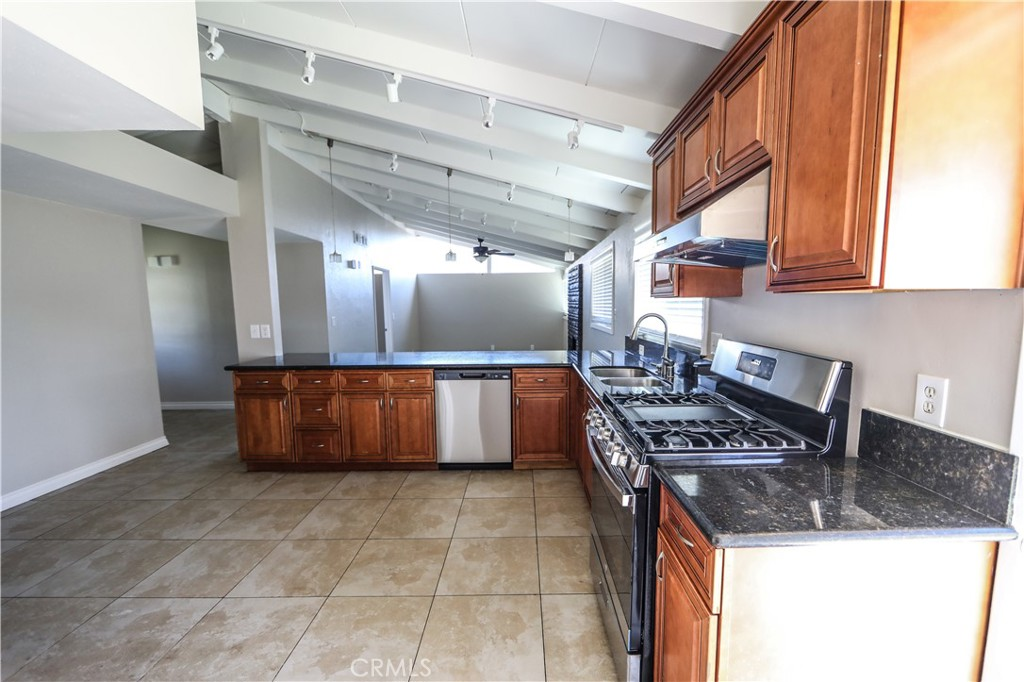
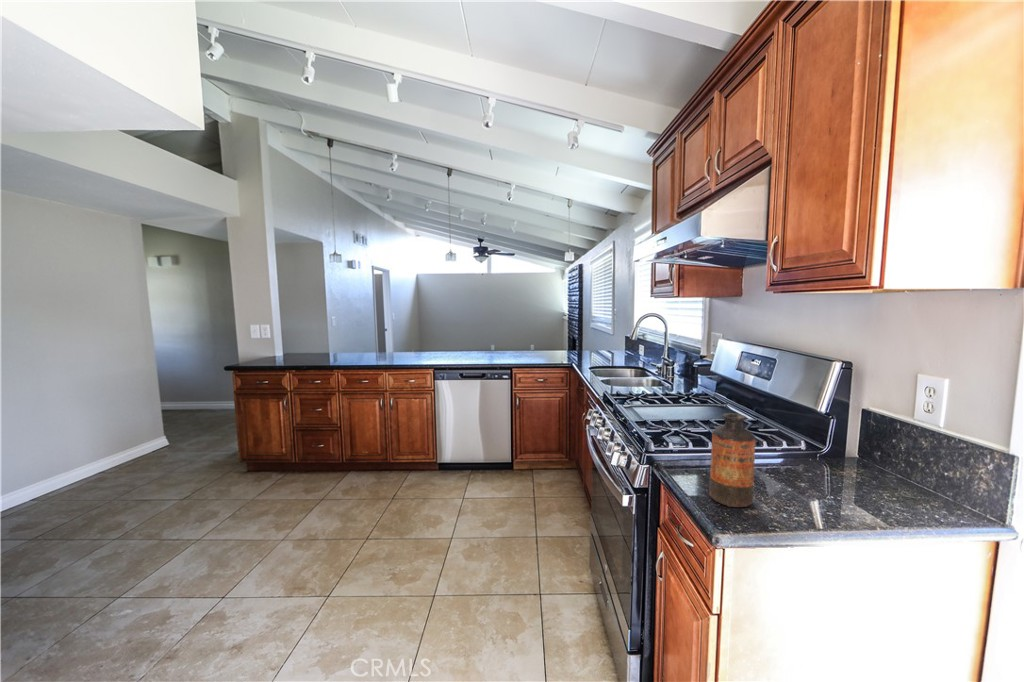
+ bottle [708,412,756,508]
